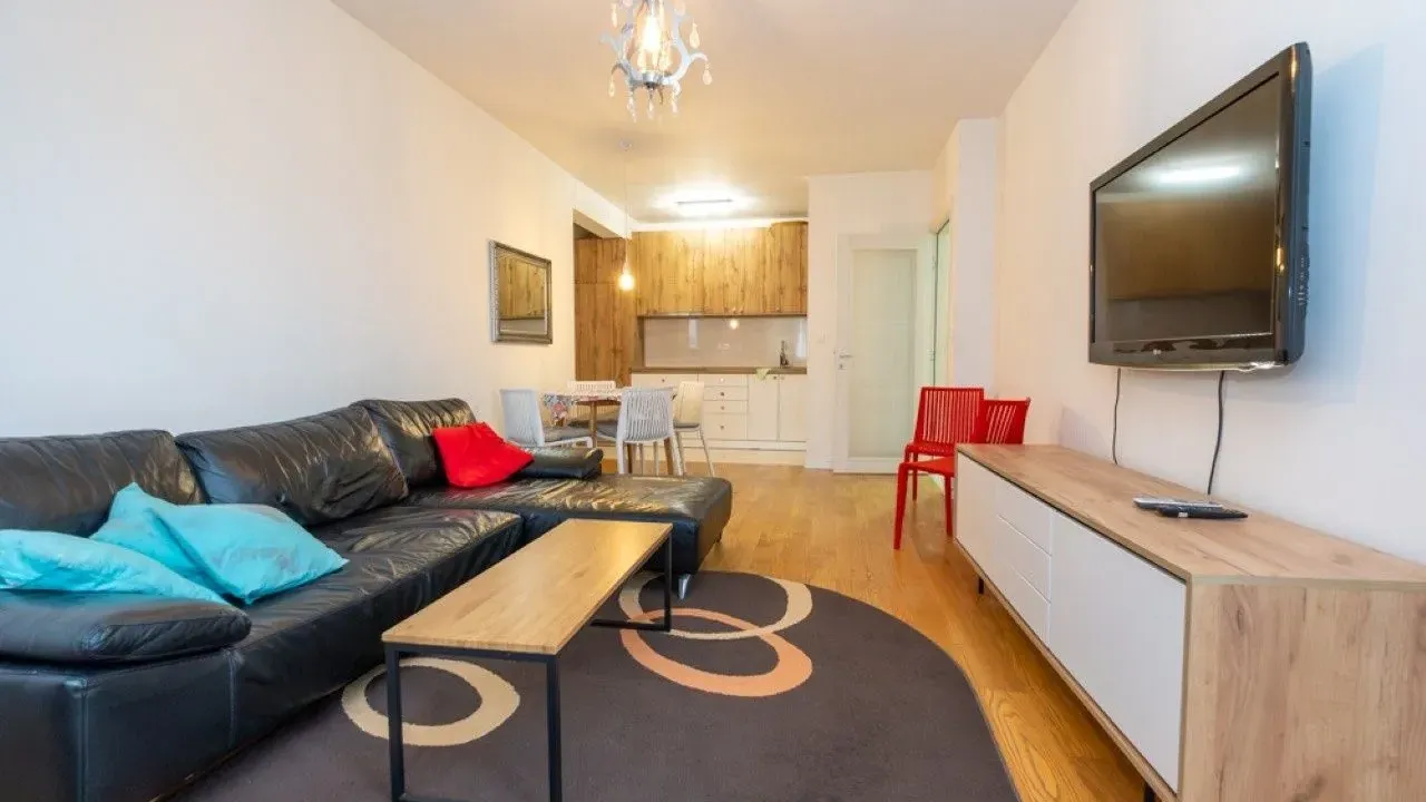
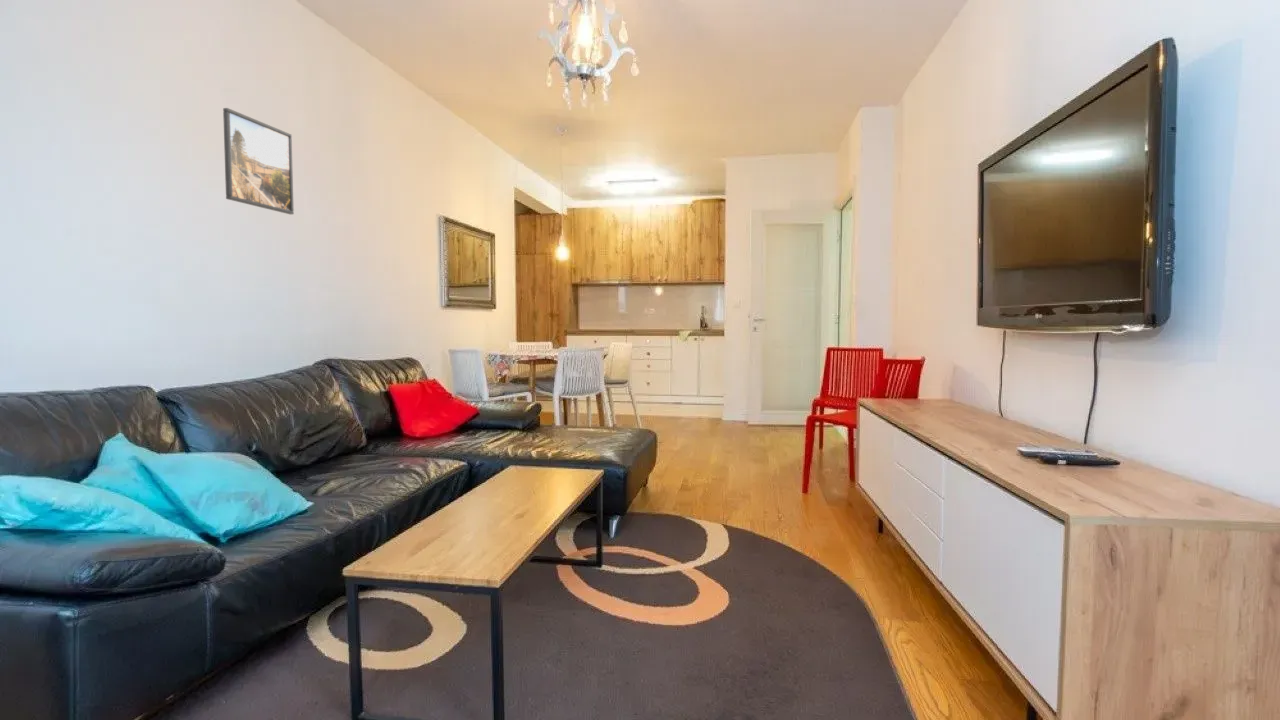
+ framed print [222,107,295,215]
